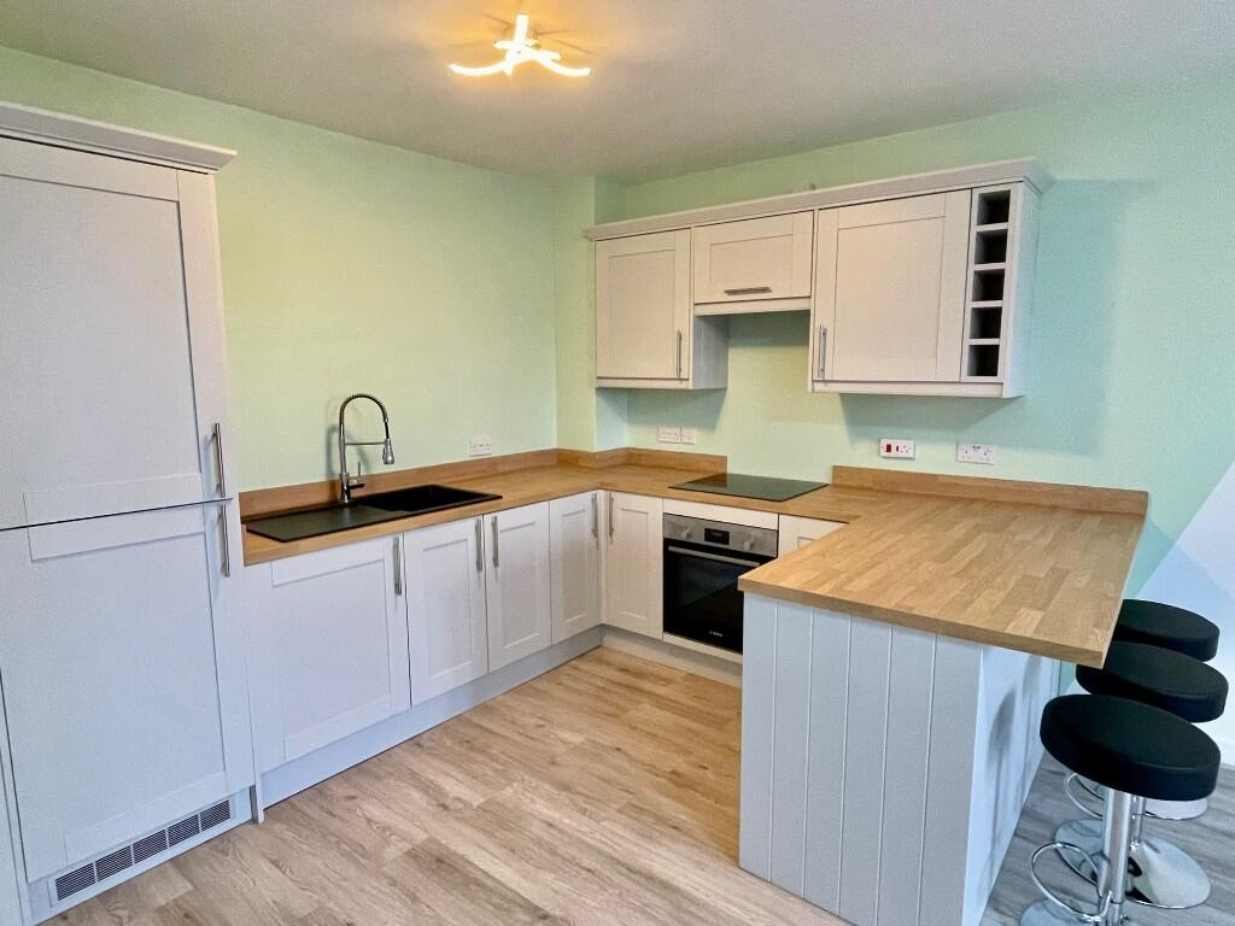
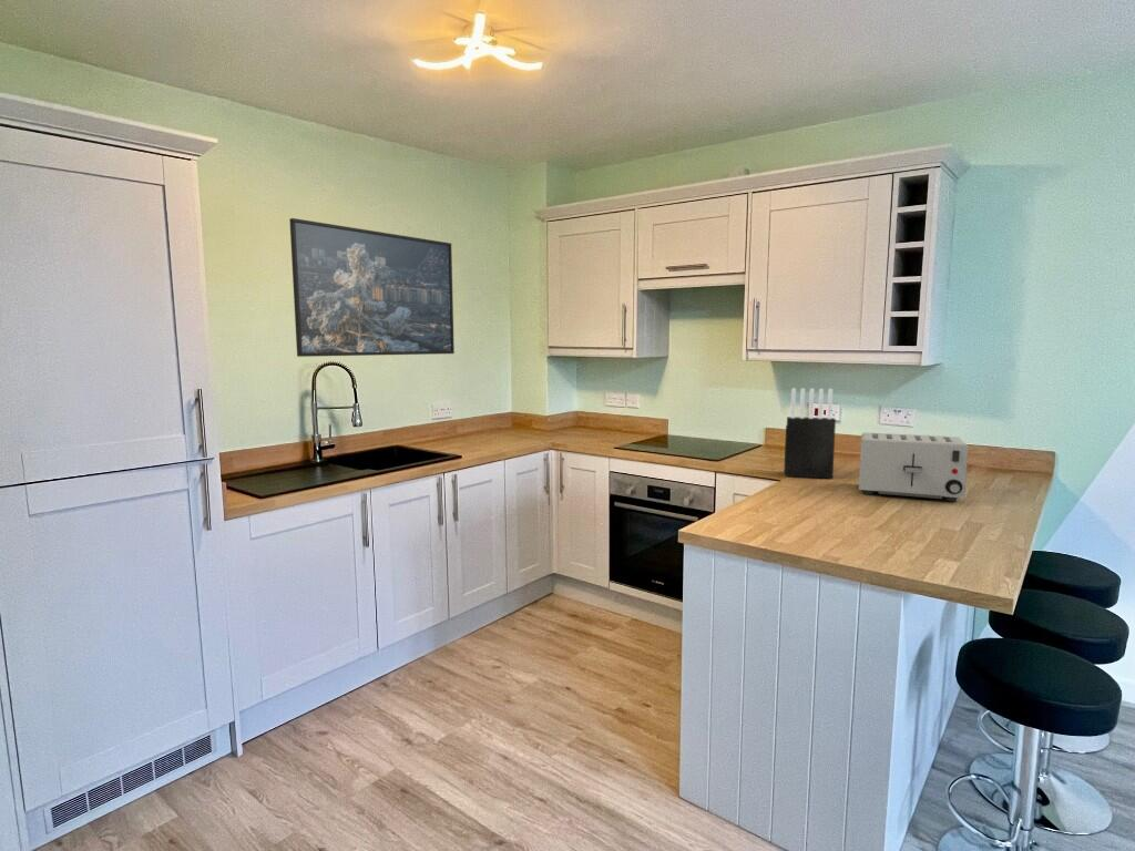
+ knife block [783,387,837,480]
+ toaster [858,431,970,502]
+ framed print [288,217,456,358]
